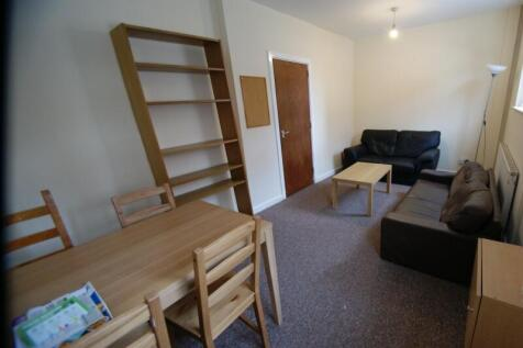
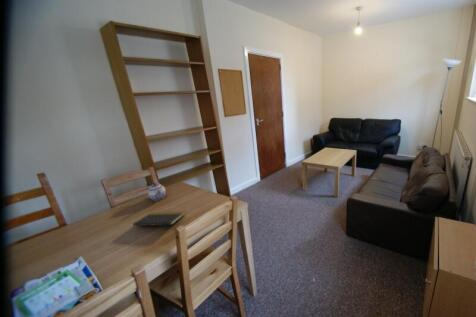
+ notepad [132,211,186,230]
+ teapot [147,182,167,202]
